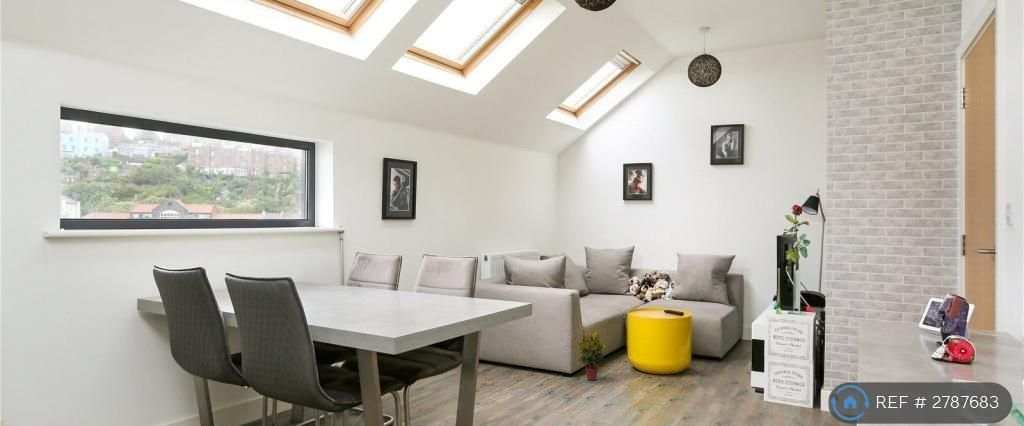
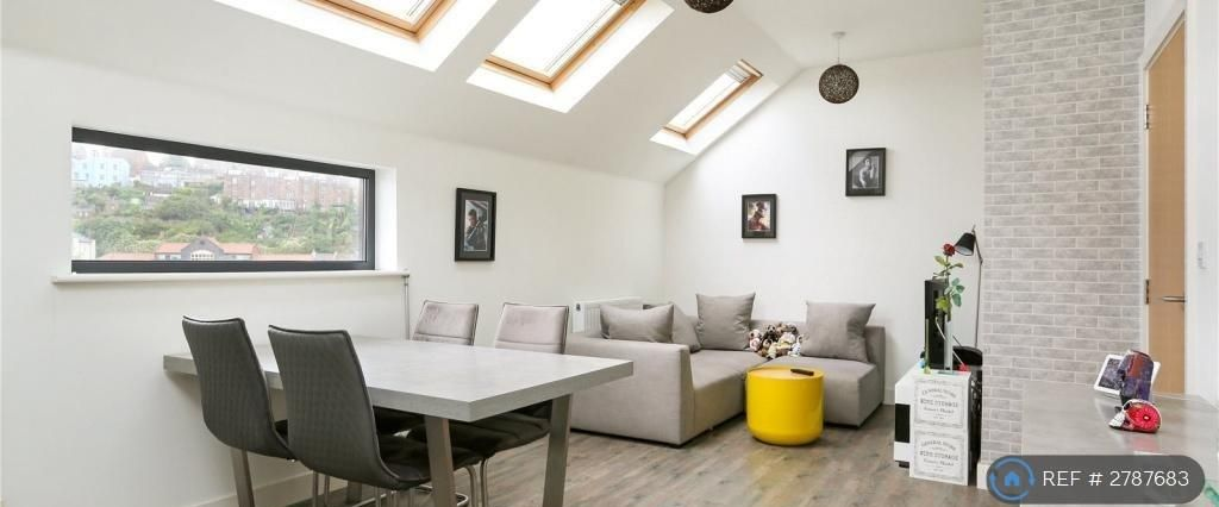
- potted plant [574,329,606,382]
